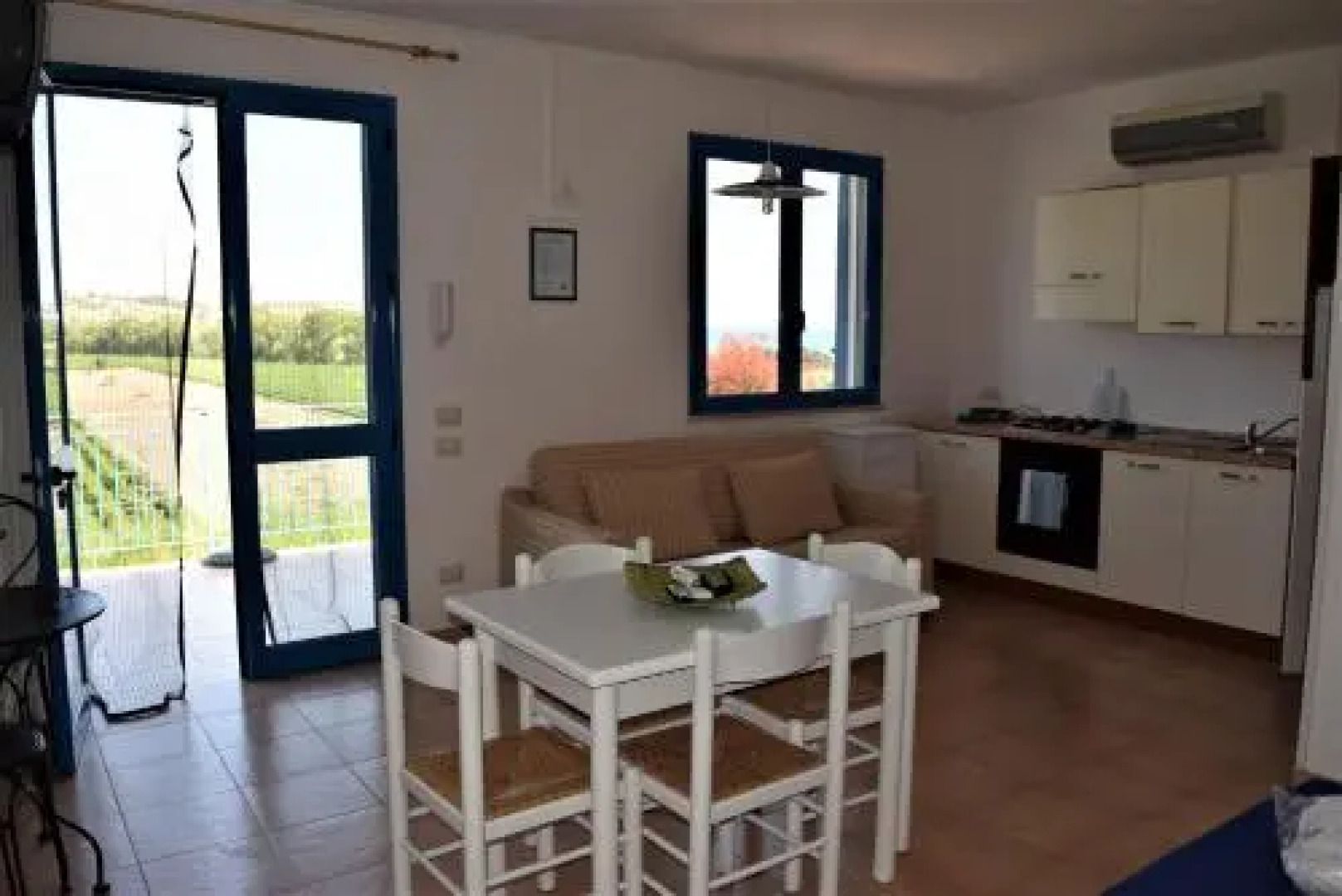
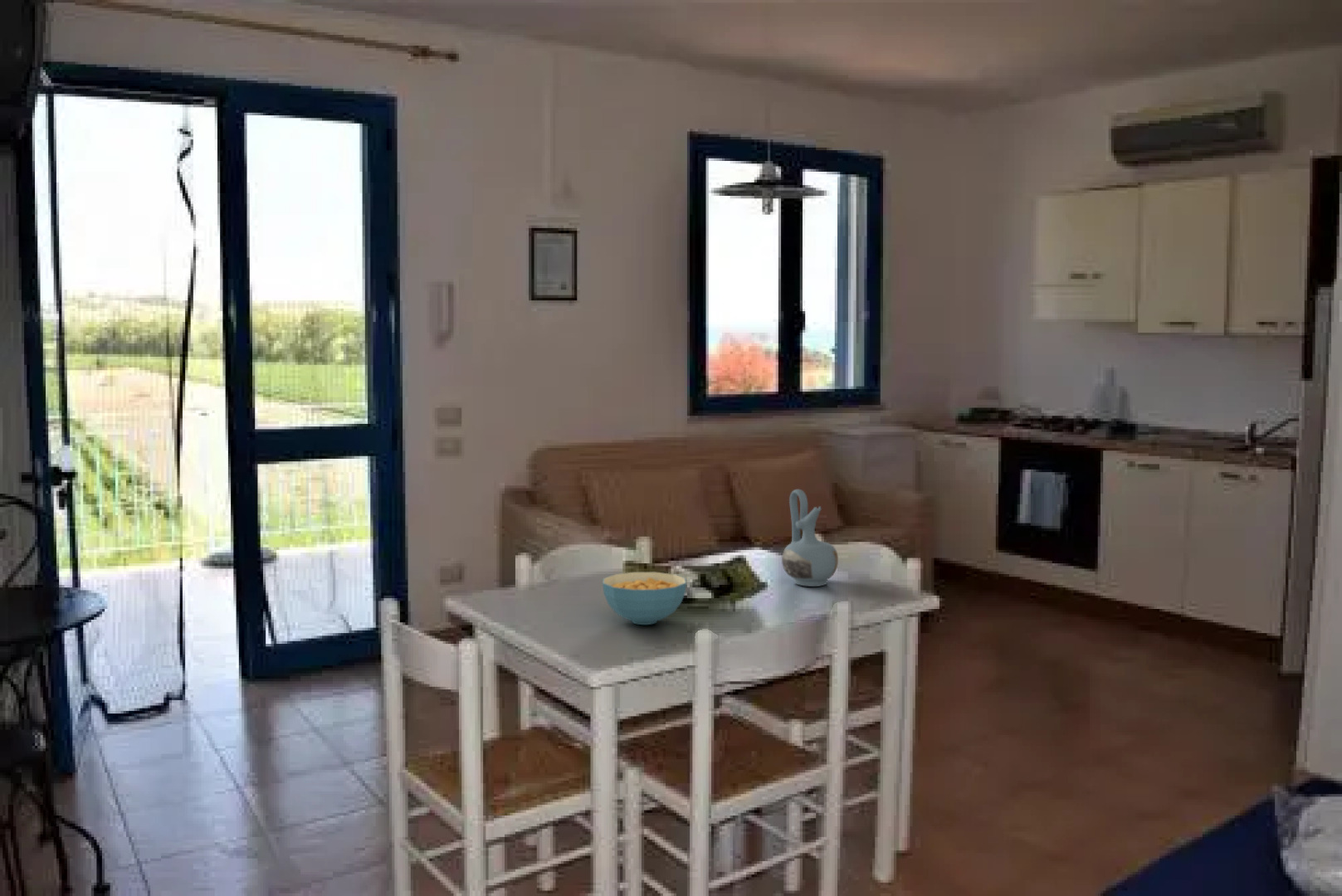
+ cereal bowl [602,572,687,626]
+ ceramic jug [781,489,839,587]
